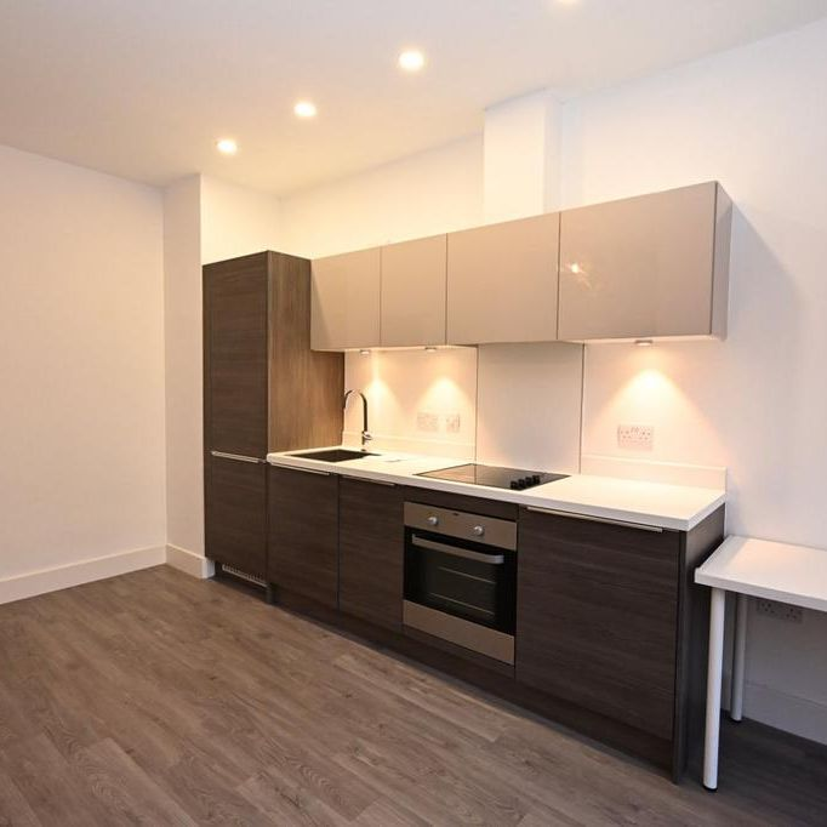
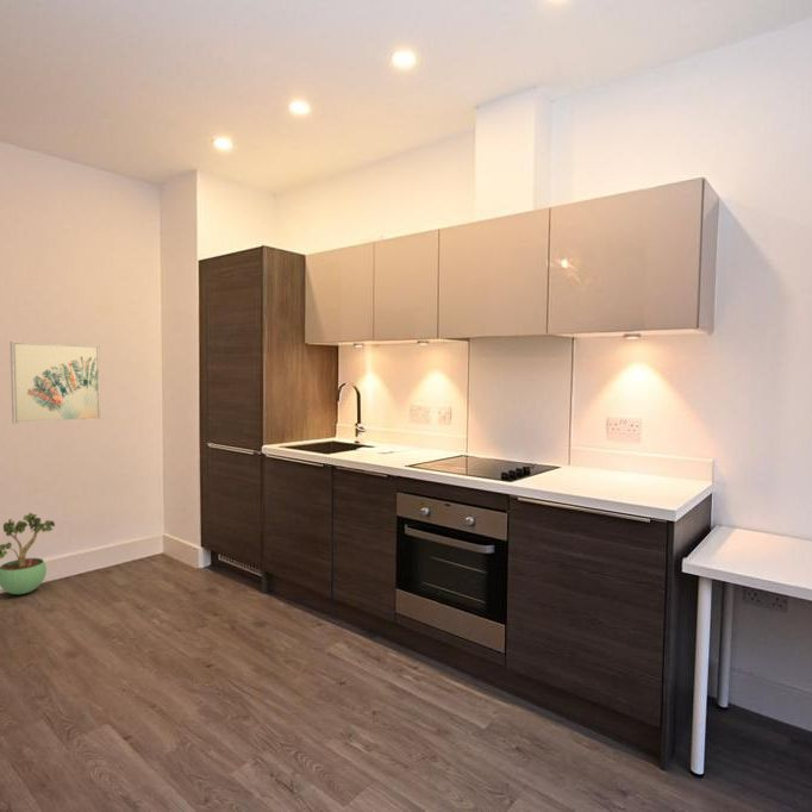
+ wall art [10,341,101,424]
+ potted plant [0,512,56,595]
